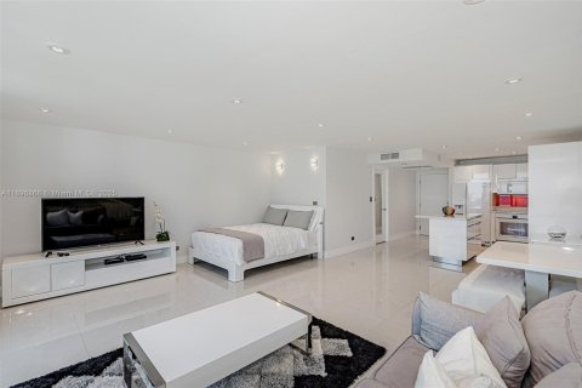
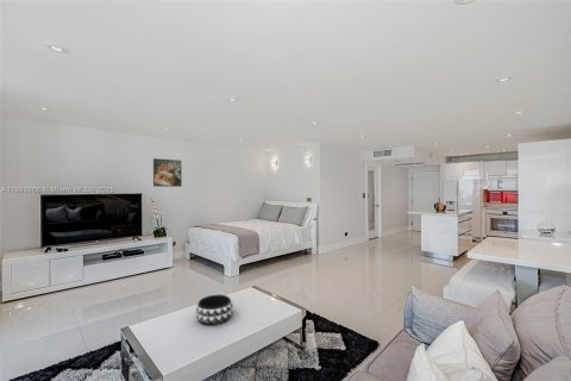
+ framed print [152,157,183,188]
+ decorative bowl [195,294,234,326]
